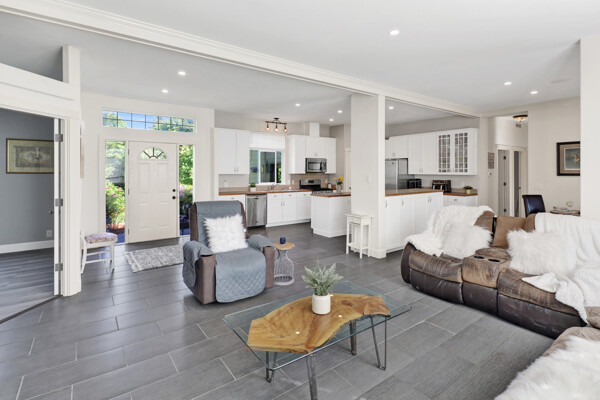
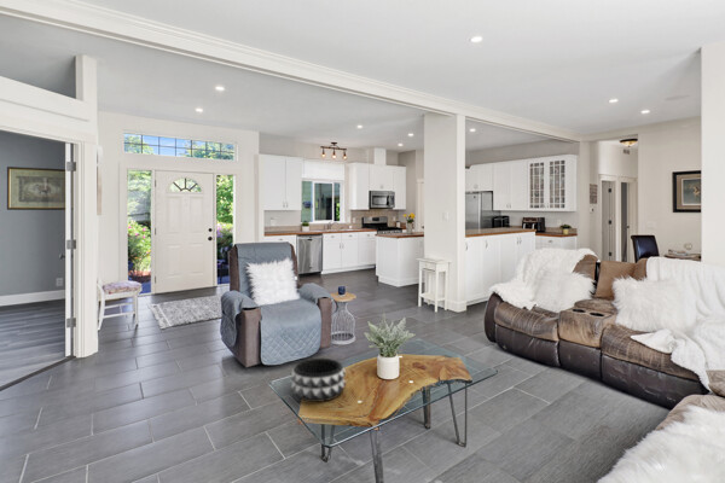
+ decorative bowl [290,357,347,403]
